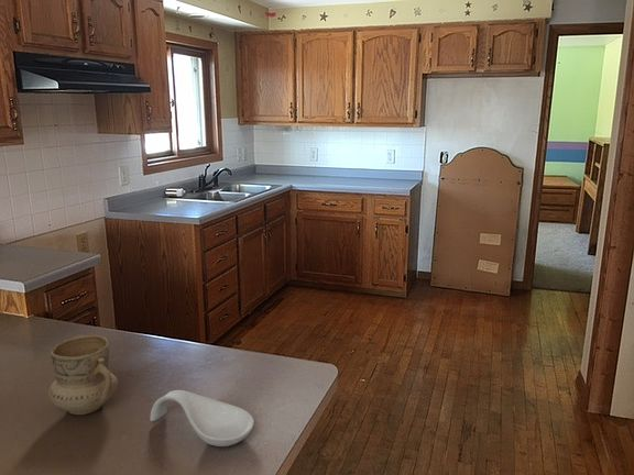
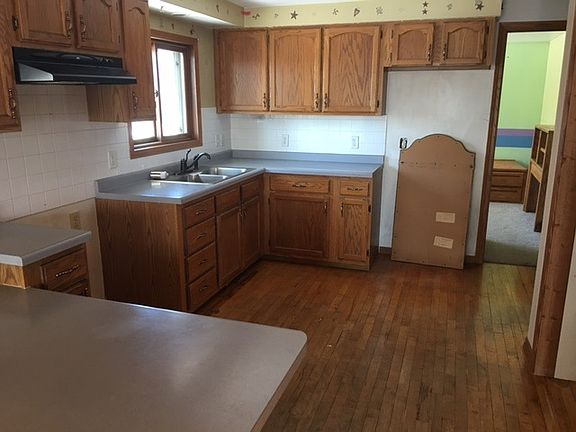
- mug [47,334,119,416]
- spoon rest [149,389,255,448]
